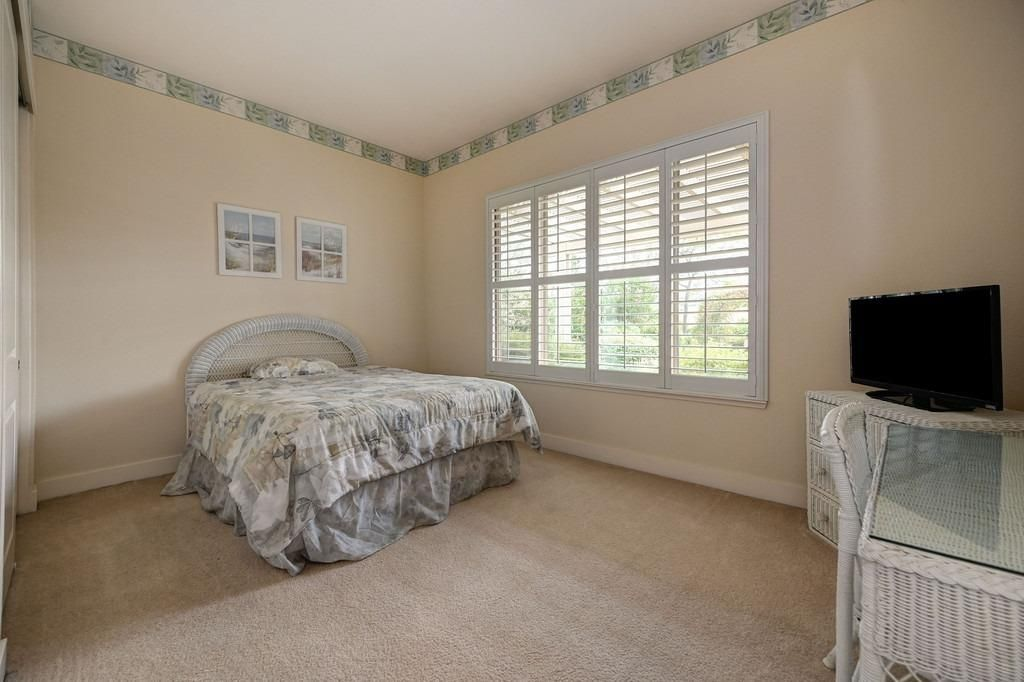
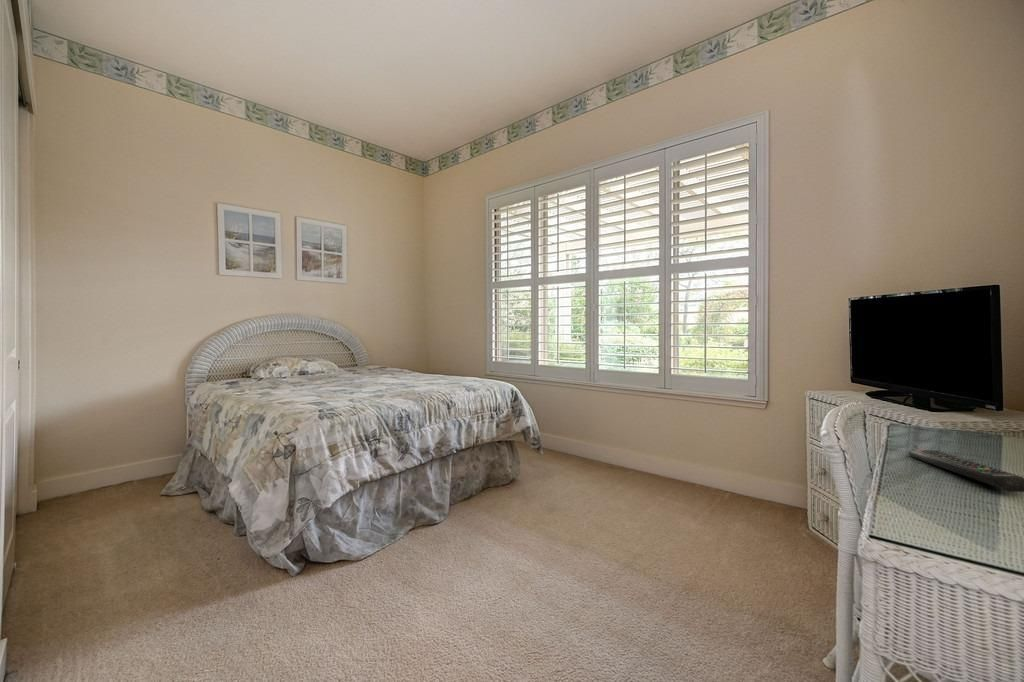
+ remote control [907,449,1024,493]
